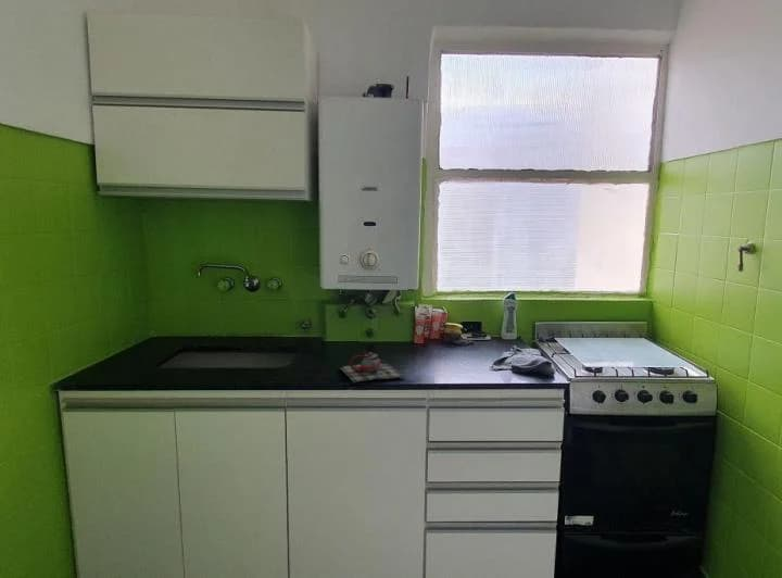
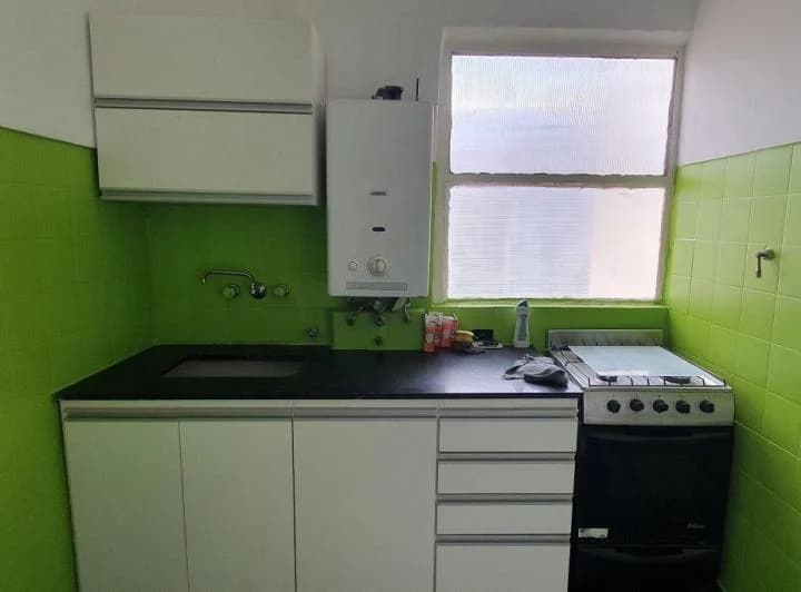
- teapot [339,351,406,384]
